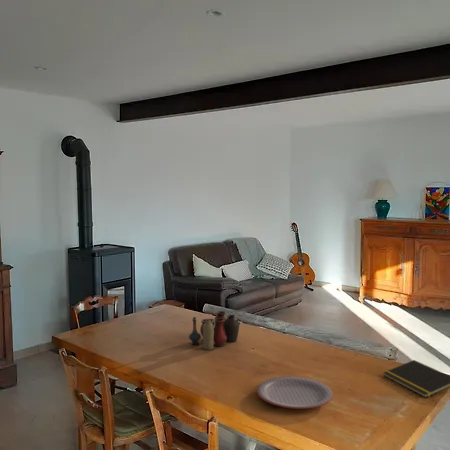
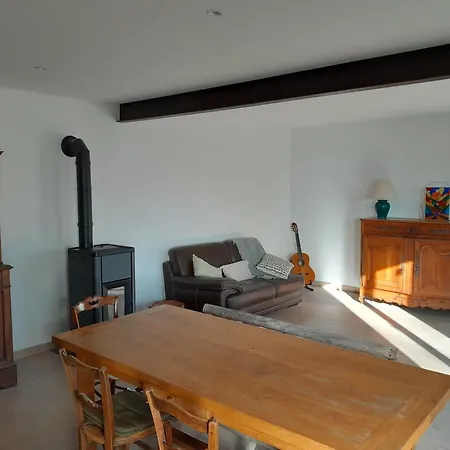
- plate [256,375,334,410]
- vase [188,310,241,351]
- notepad [383,359,450,399]
